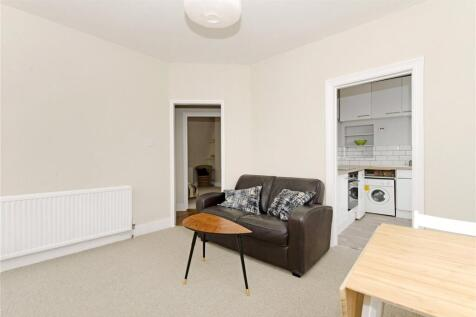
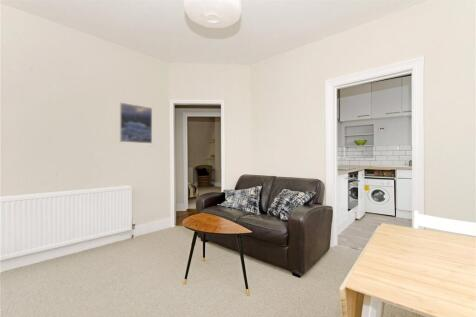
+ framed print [119,102,153,144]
